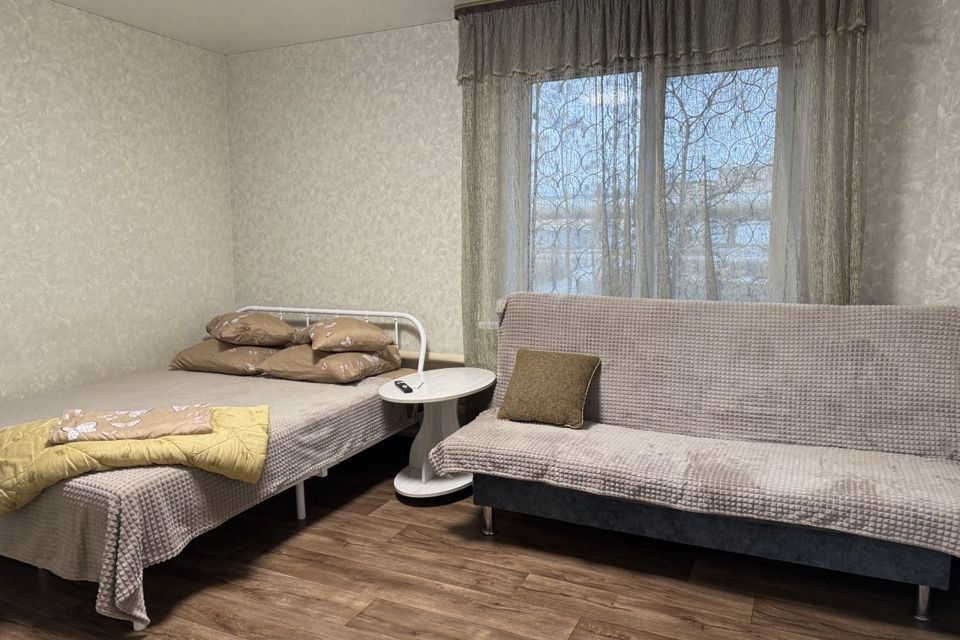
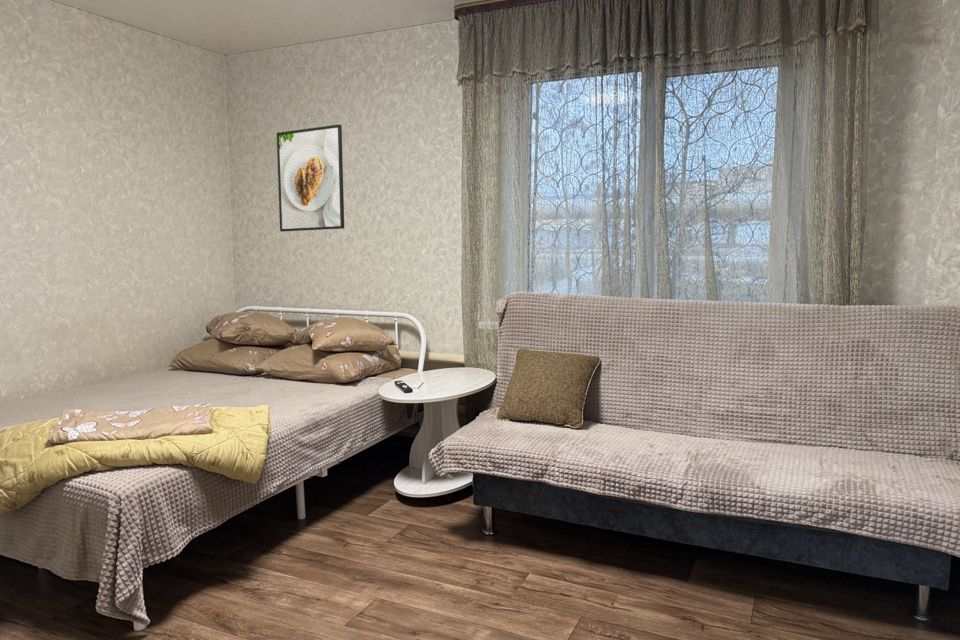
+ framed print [276,123,345,233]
